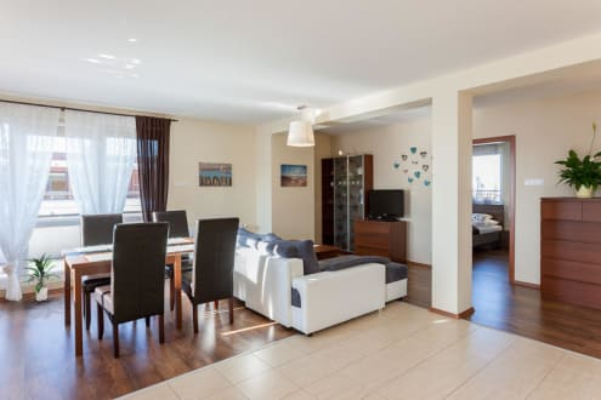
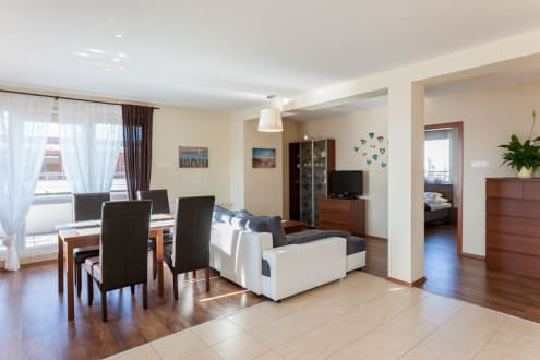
- indoor plant [18,252,62,302]
